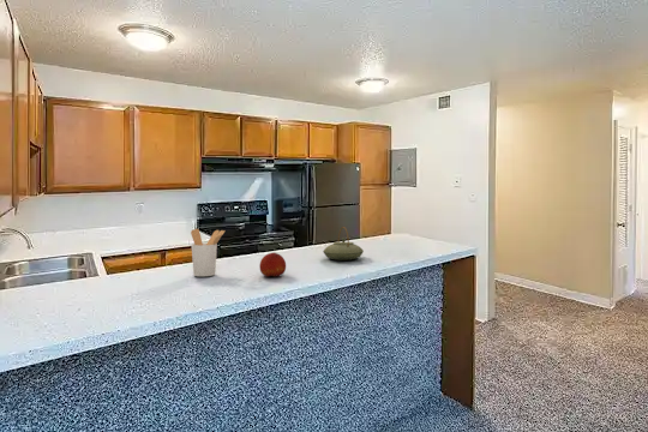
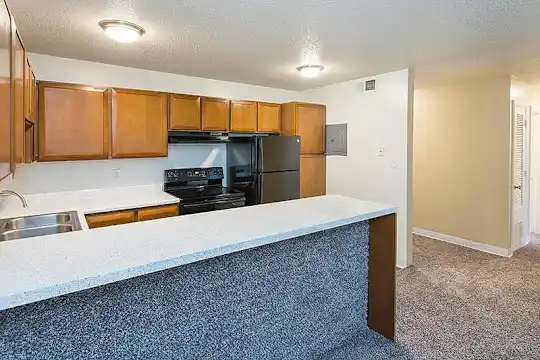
- utensil holder [190,228,226,277]
- fruit [258,252,287,278]
- teapot [322,226,365,262]
